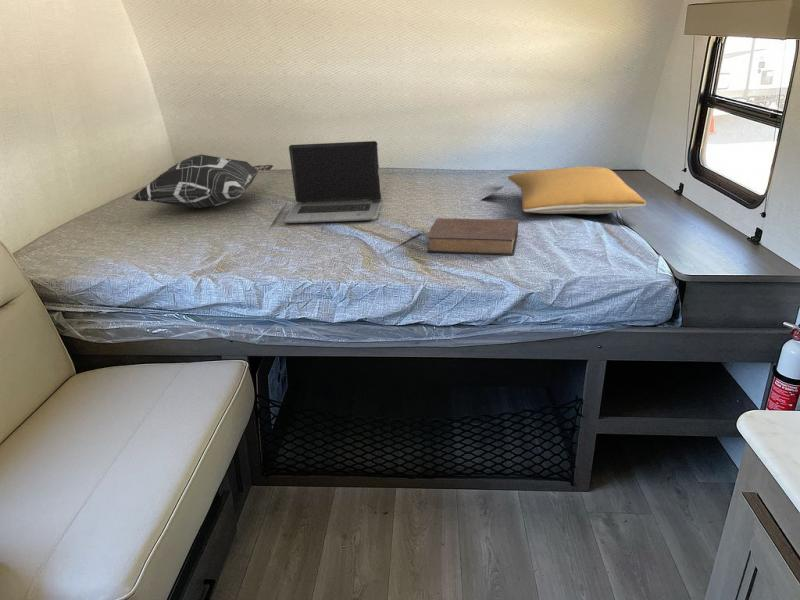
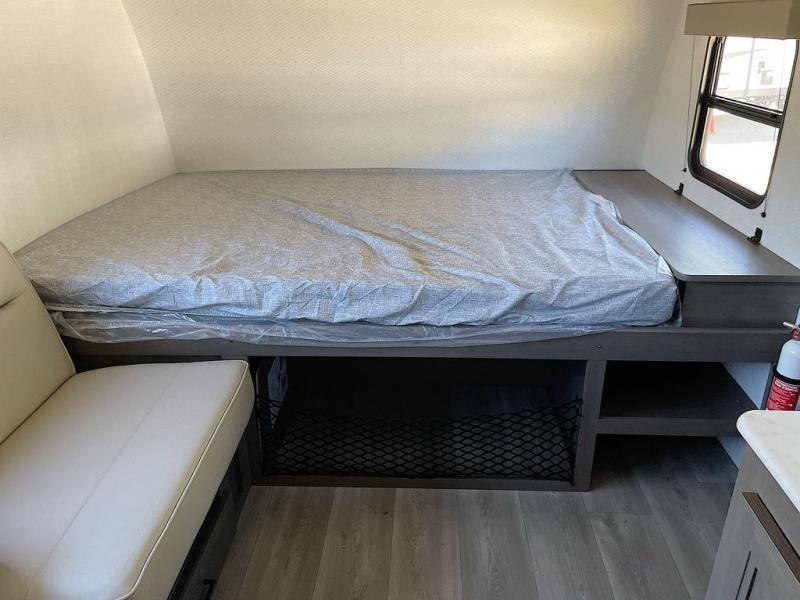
- laptop computer [283,140,382,224]
- pillow [507,166,647,215]
- book [425,217,519,256]
- decorative pillow [130,154,274,209]
